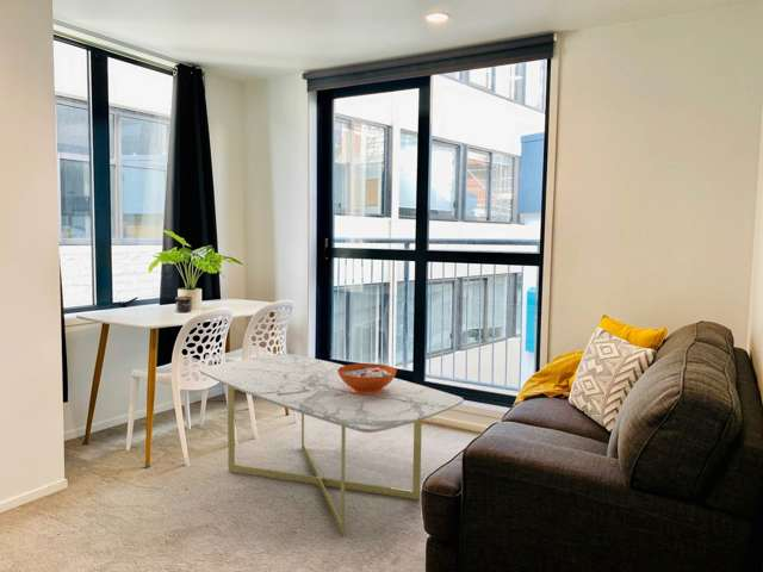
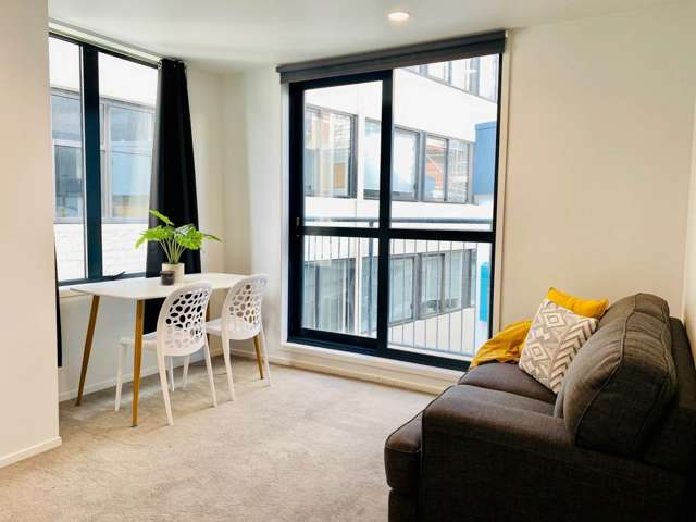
- decorative bowl [337,362,398,393]
- coffee table [198,353,465,537]
